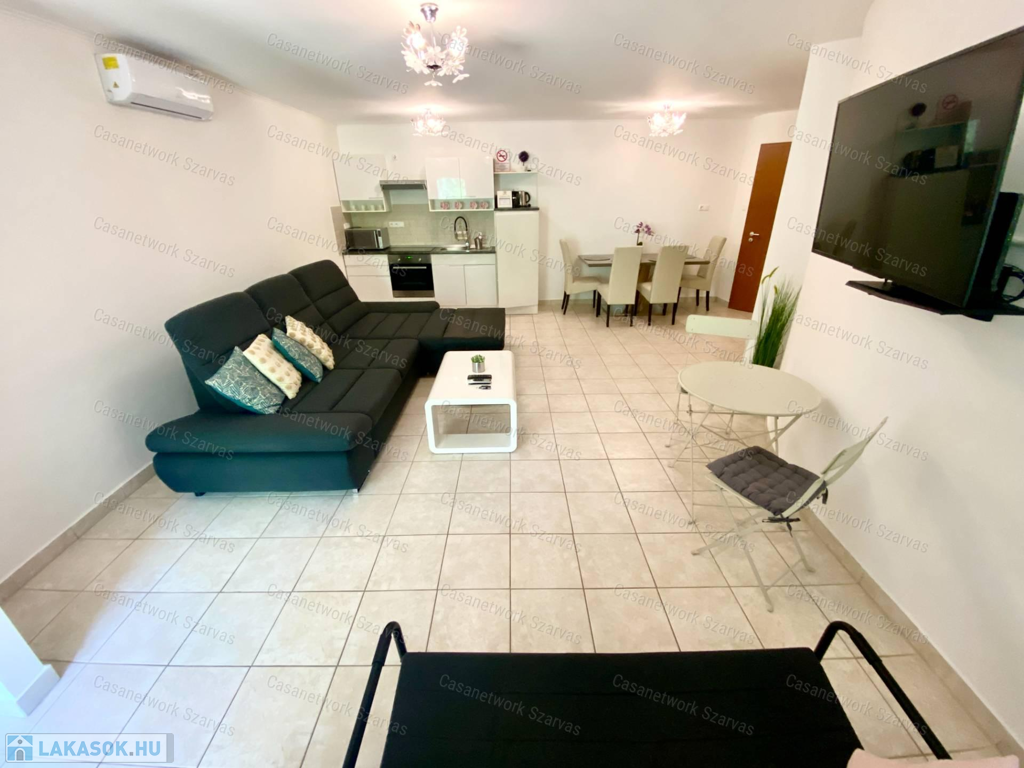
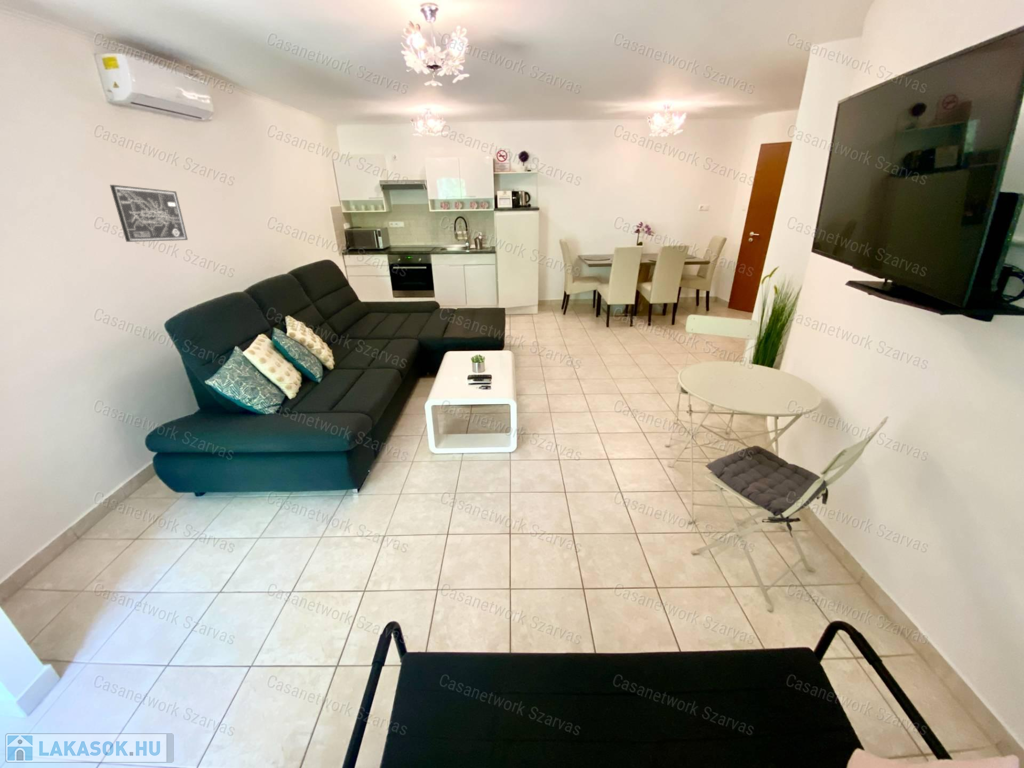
+ wall art [109,184,189,243]
